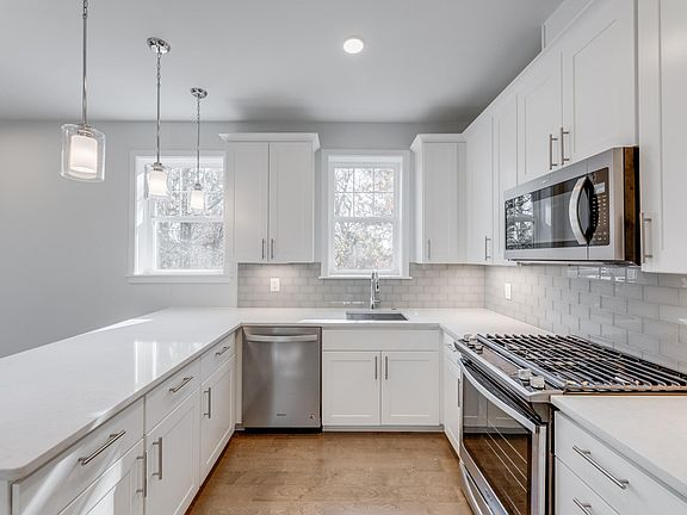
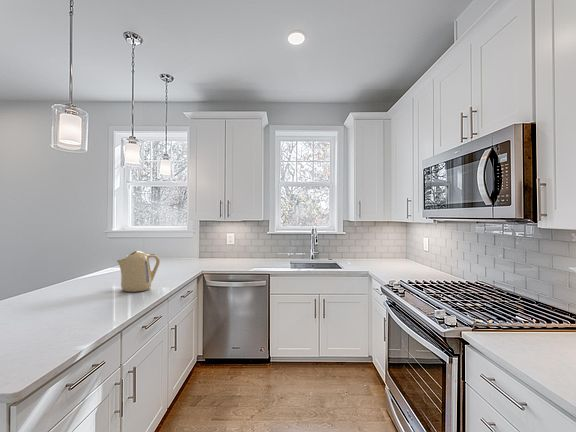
+ kettle [116,250,161,293]
